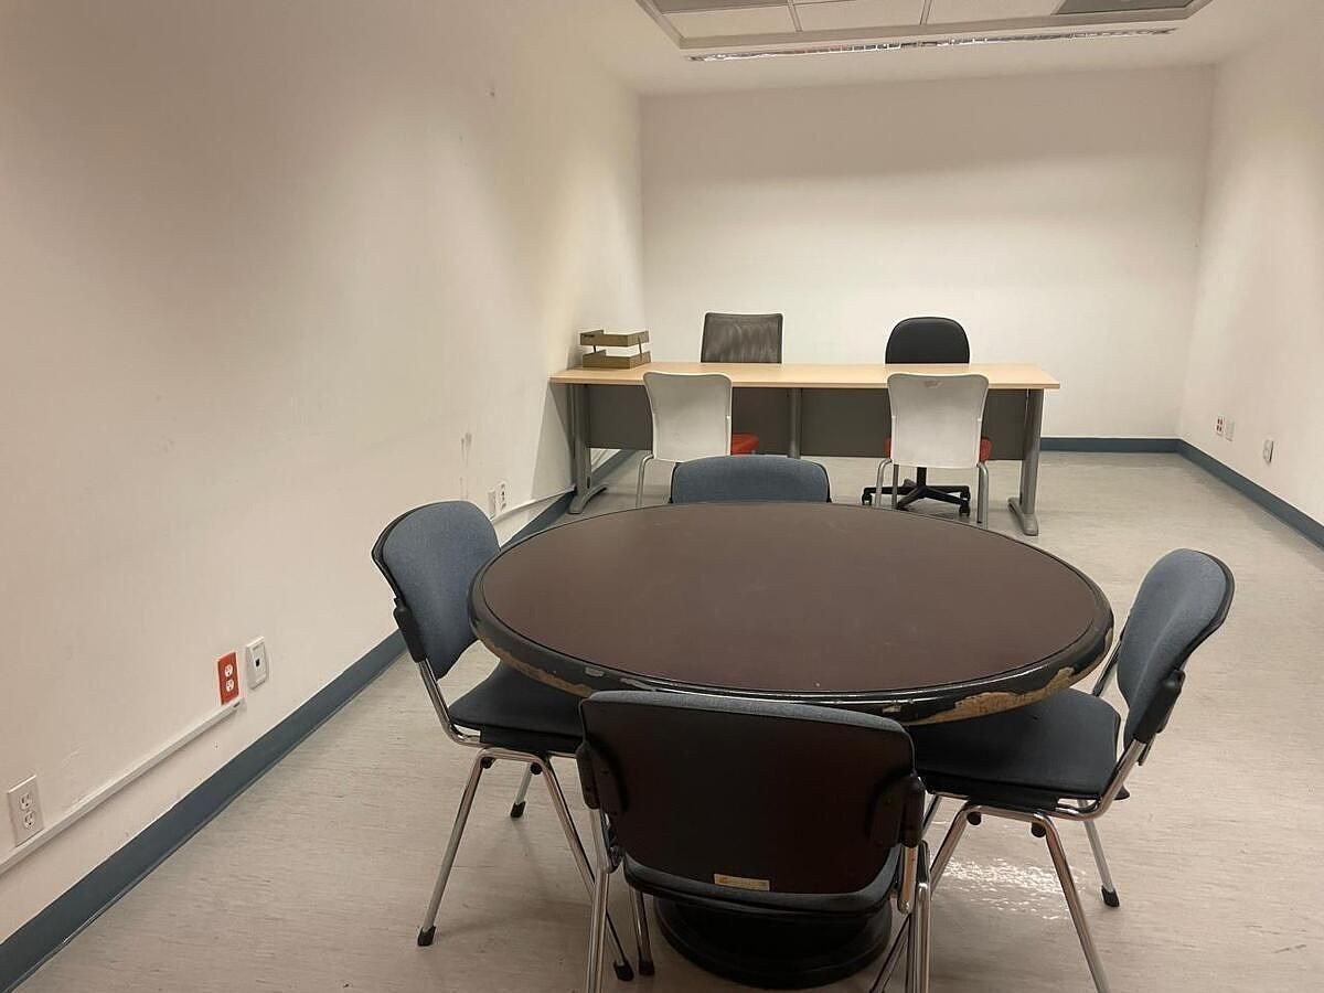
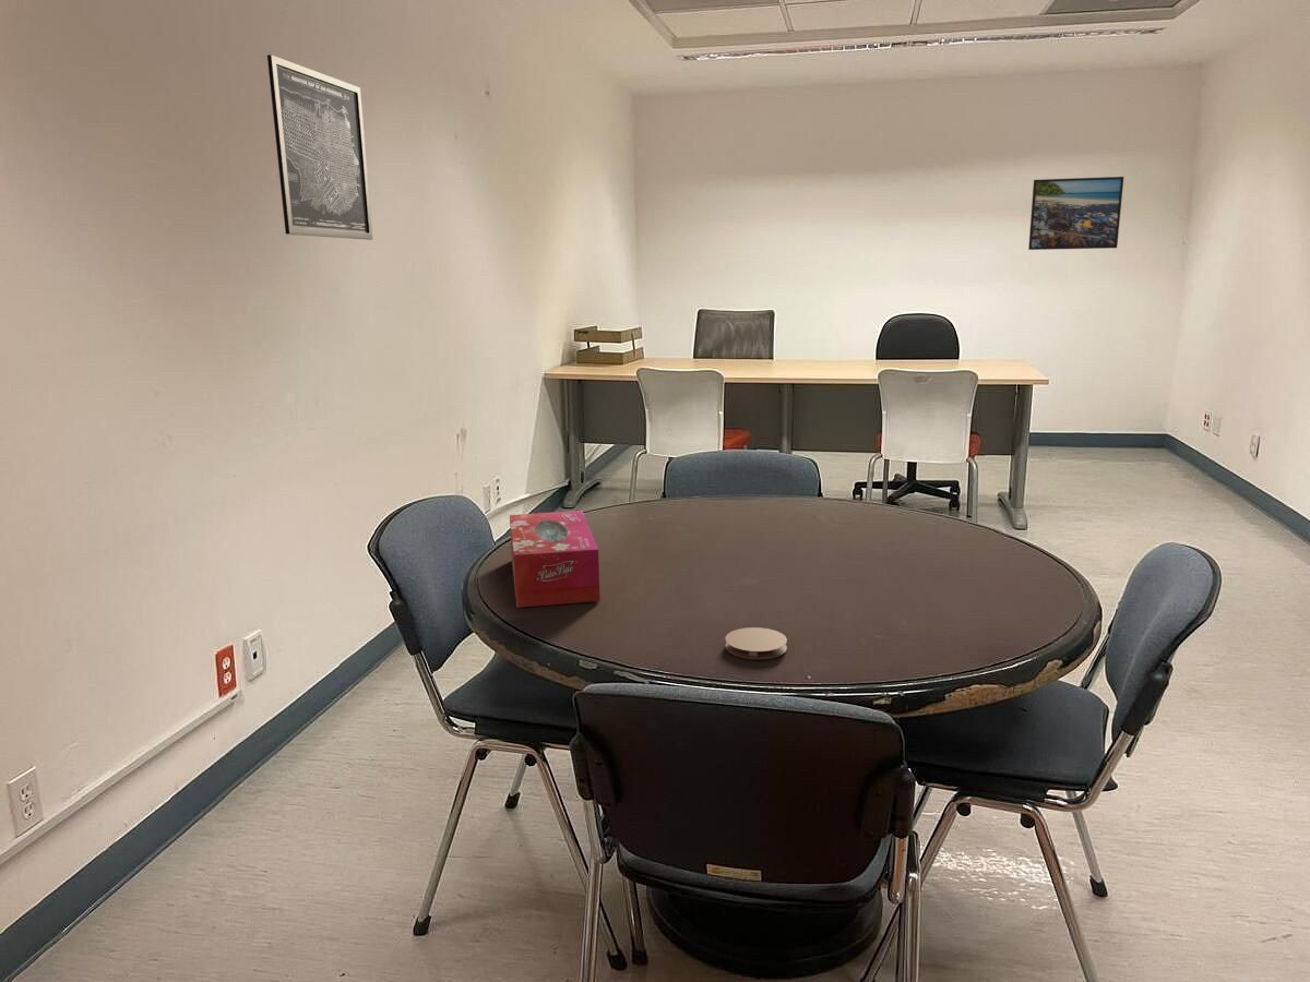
+ tissue box [509,510,602,609]
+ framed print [1027,176,1124,251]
+ wall art [266,53,373,241]
+ coaster [724,626,788,660]
